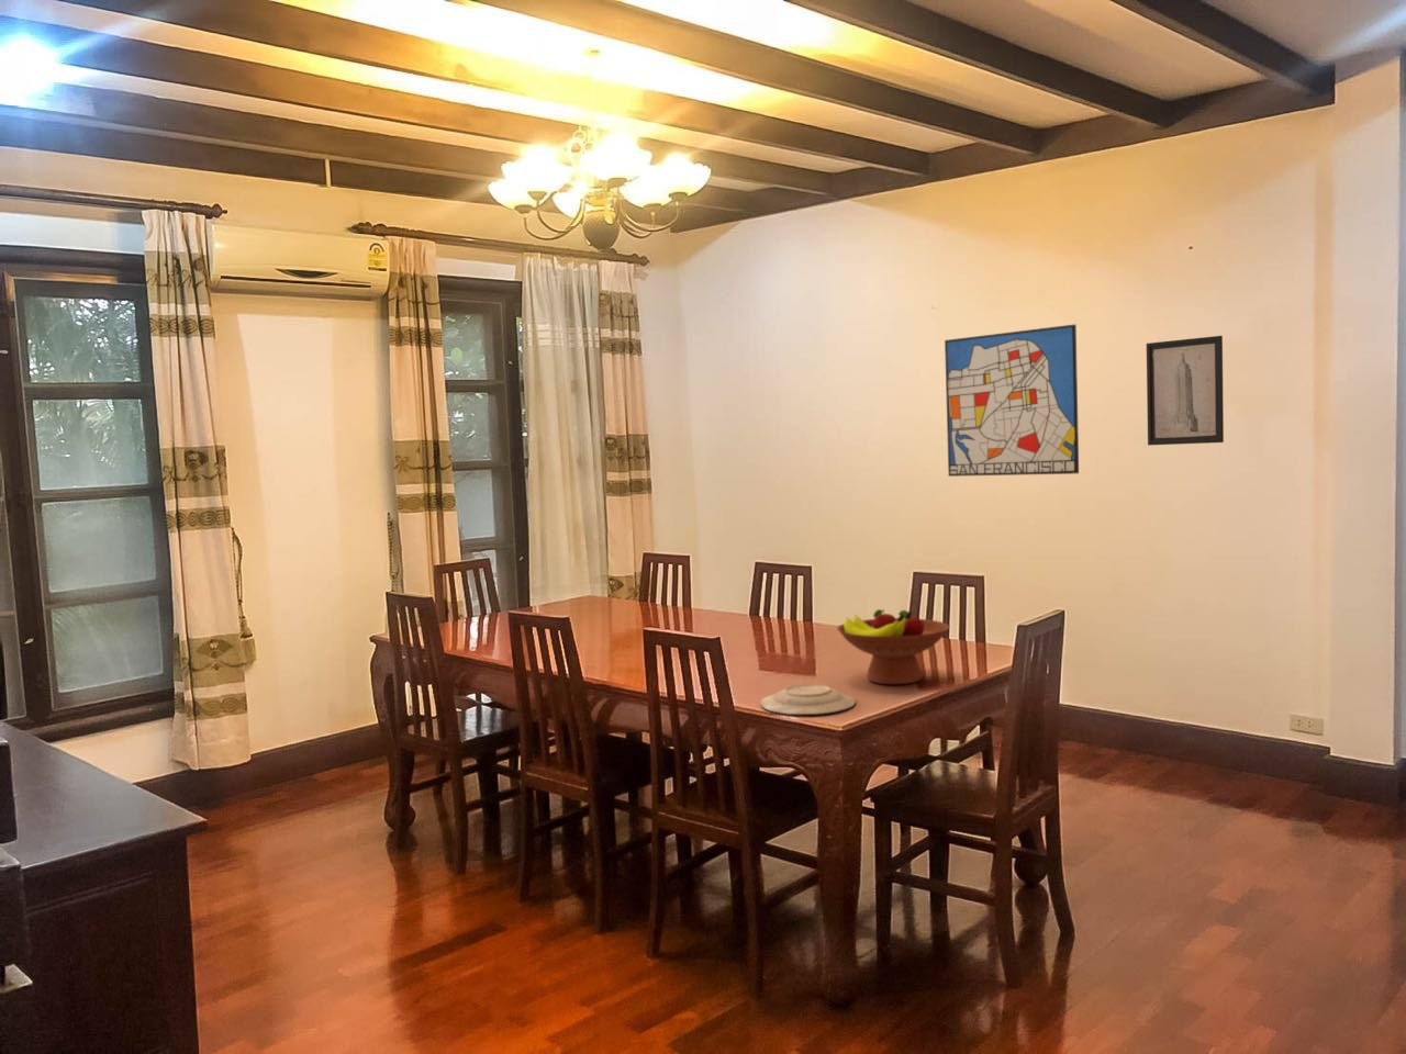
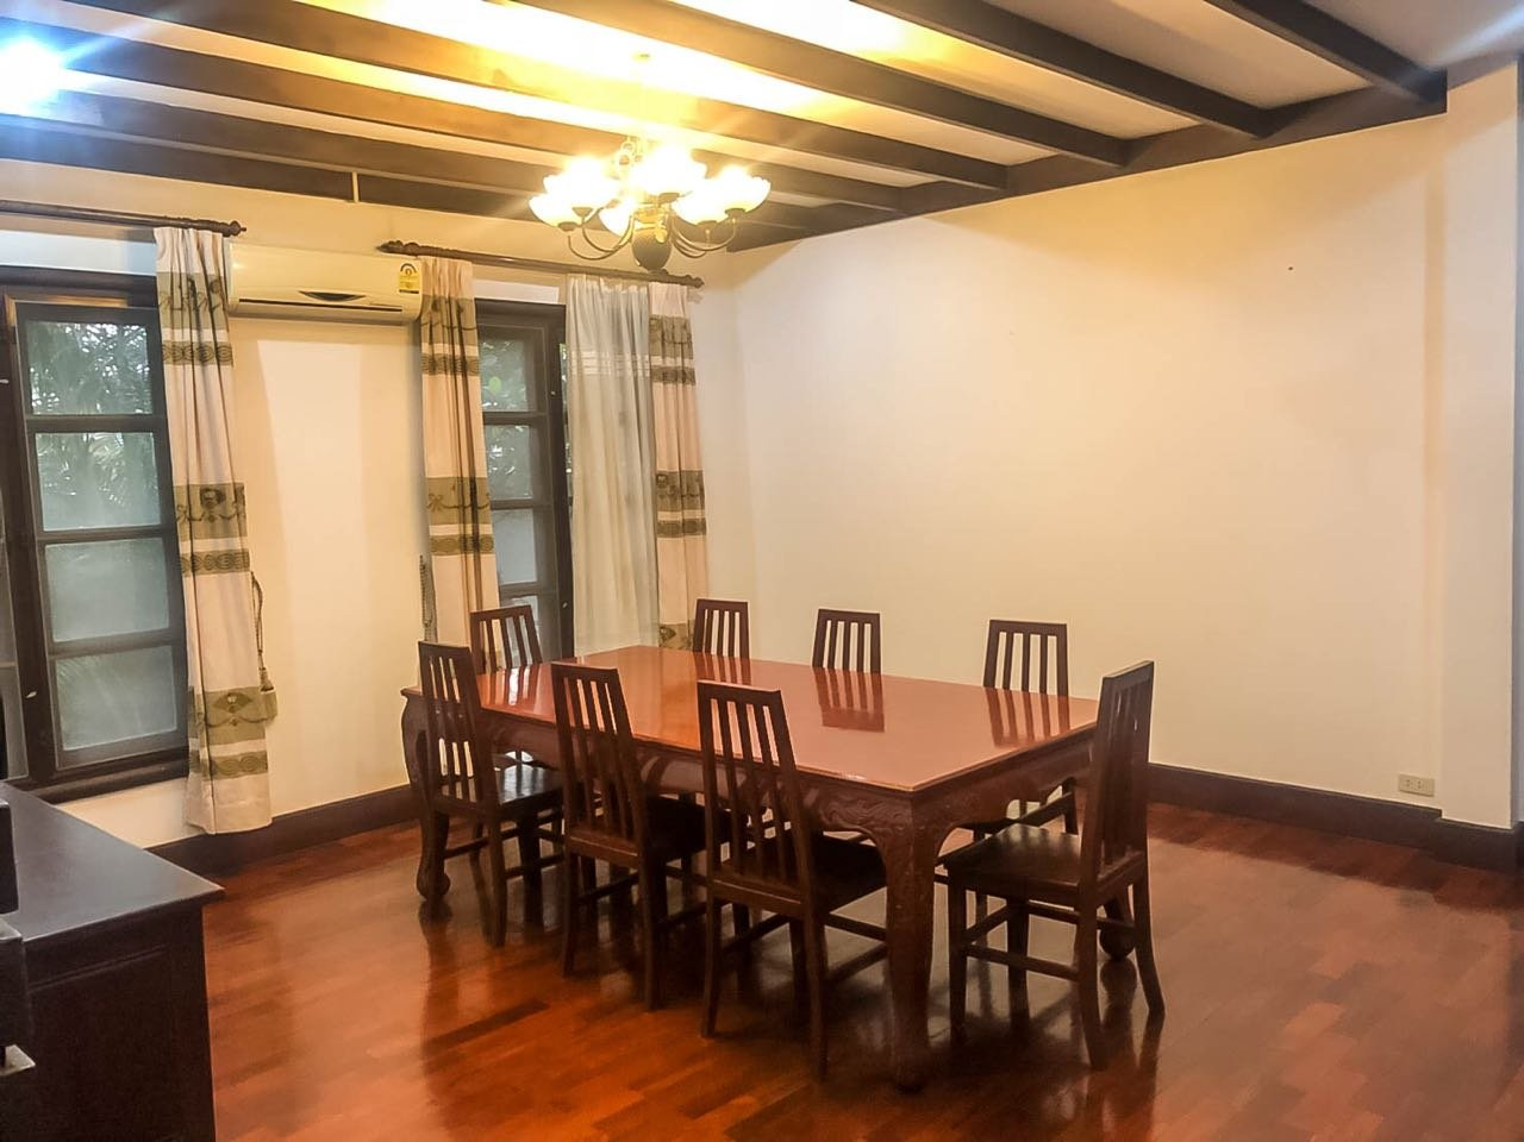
- fruit bowl [836,608,951,685]
- plate [761,683,856,716]
- wall art [943,323,1079,477]
- wall art [1146,334,1224,447]
